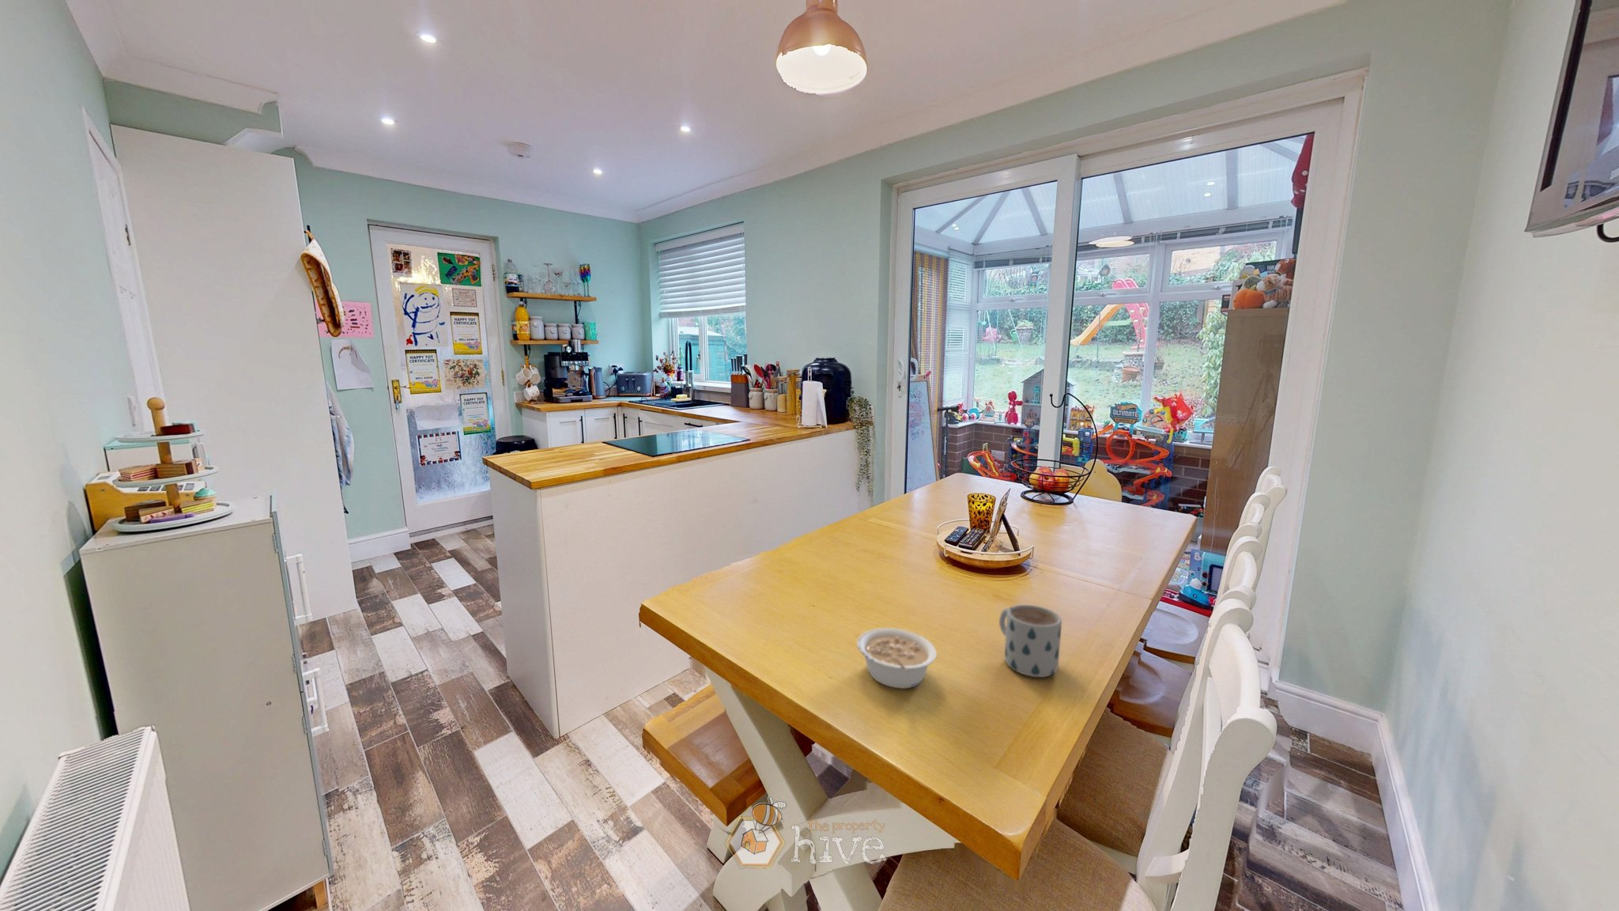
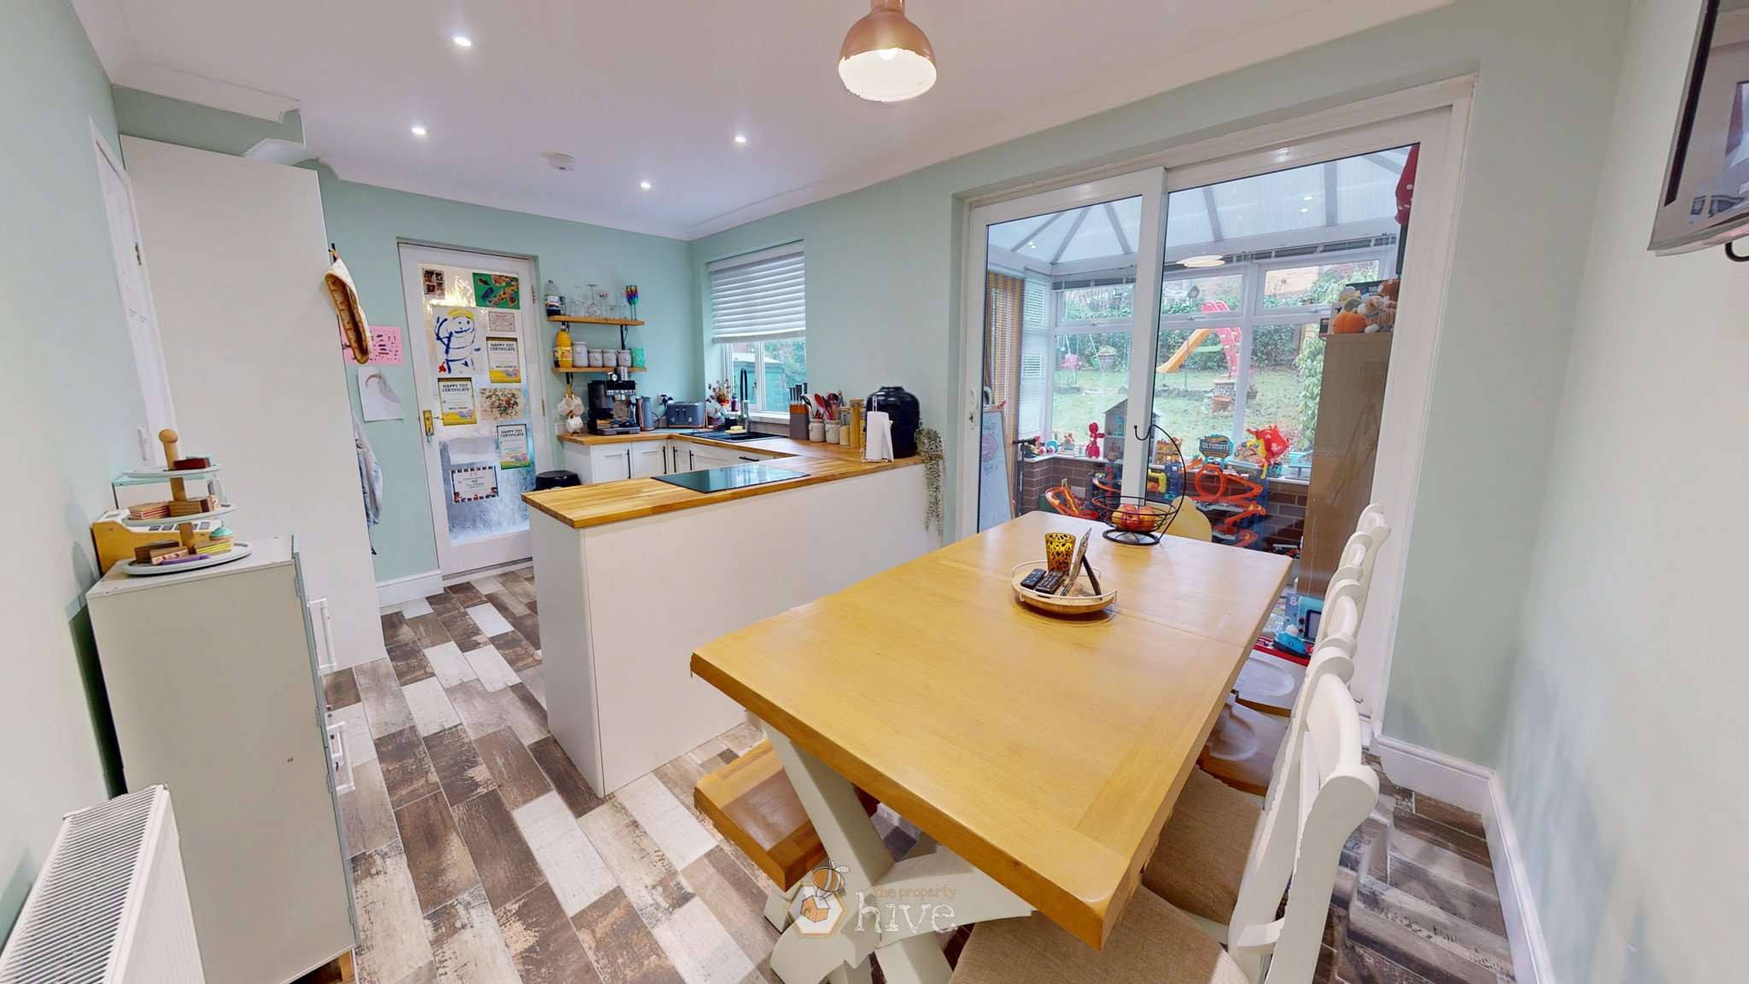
- mug [999,604,1063,677]
- legume [856,627,937,690]
